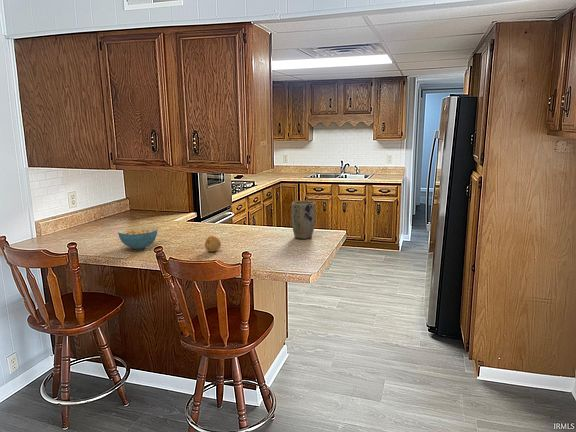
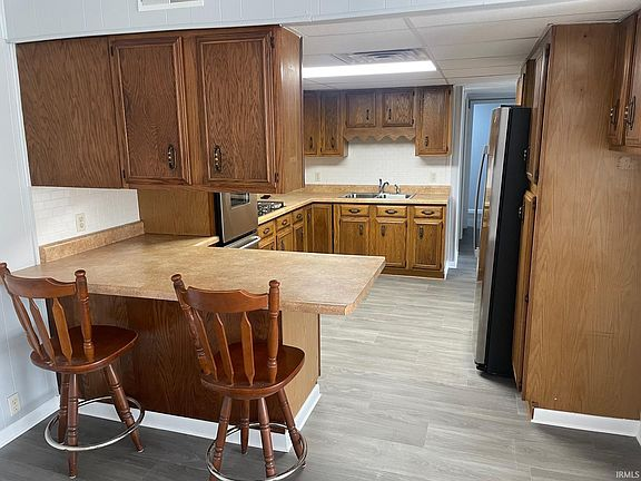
- cereal bowl [117,225,159,251]
- plant pot [290,200,317,240]
- fruit [204,235,222,253]
